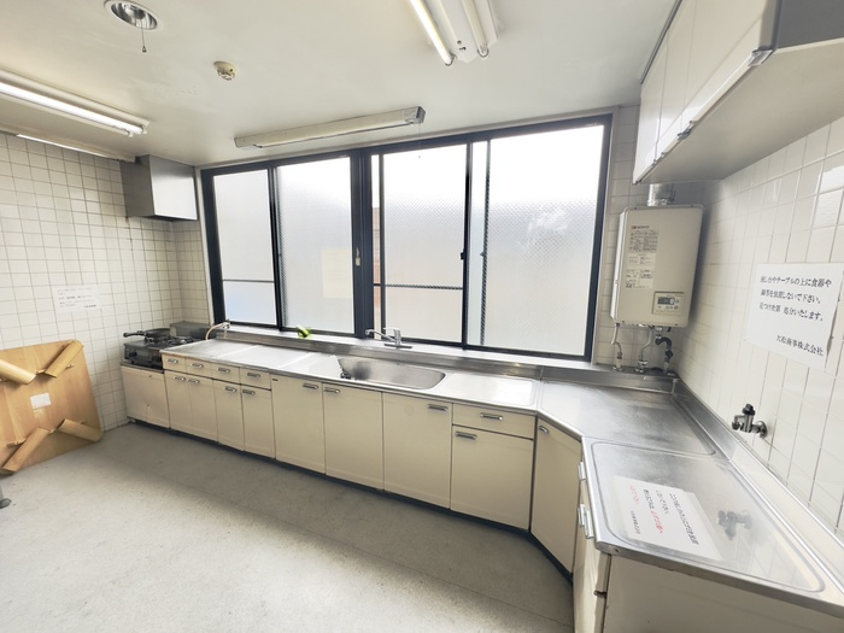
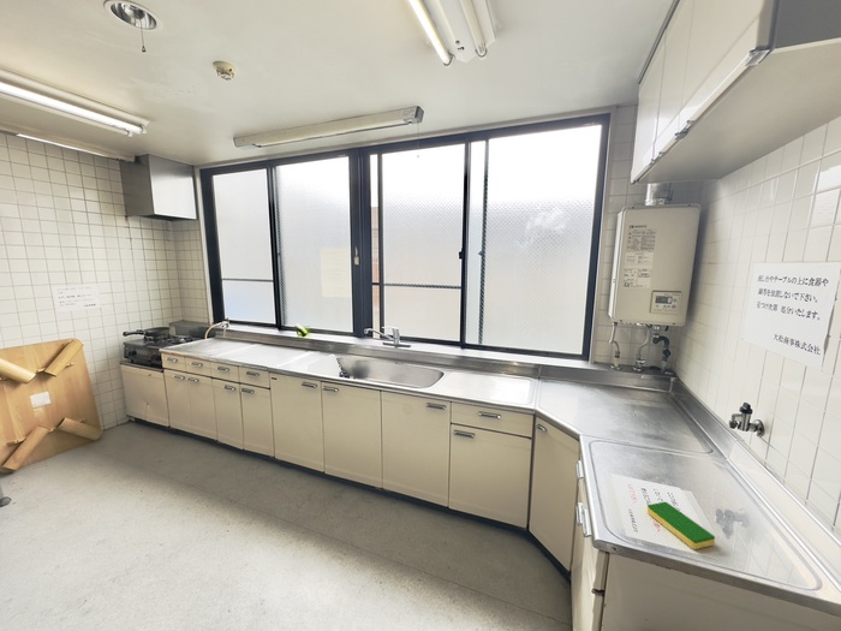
+ dish sponge [646,501,716,550]
